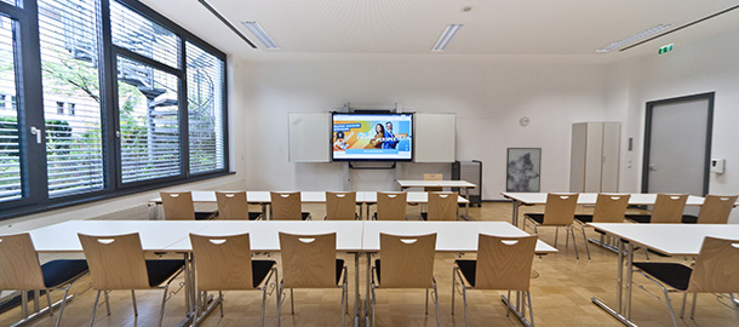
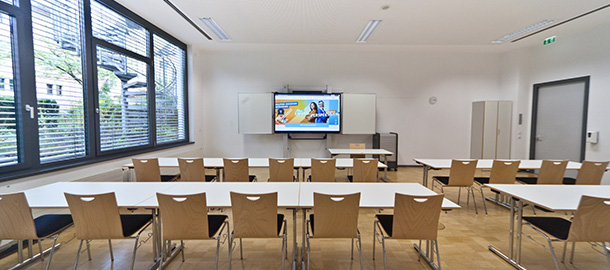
- wall art [505,147,543,194]
